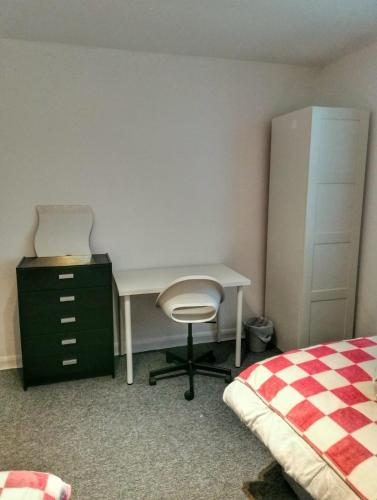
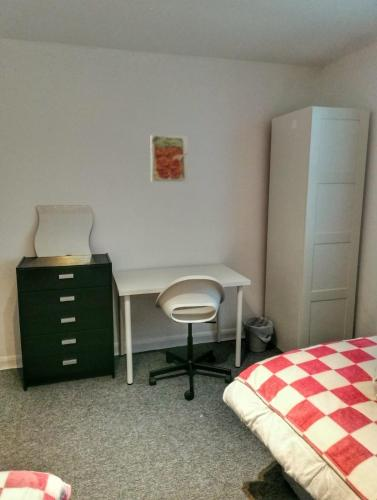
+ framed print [150,133,189,183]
